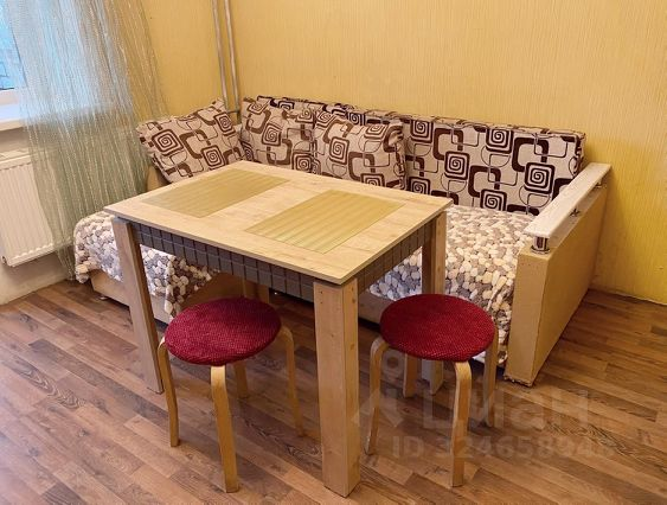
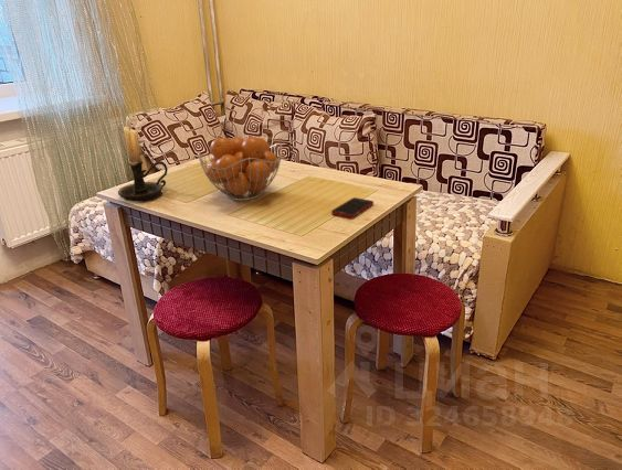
+ candle holder [117,115,169,202]
+ fruit basket [197,136,284,202]
+ cell phone [330,196,375,218]
